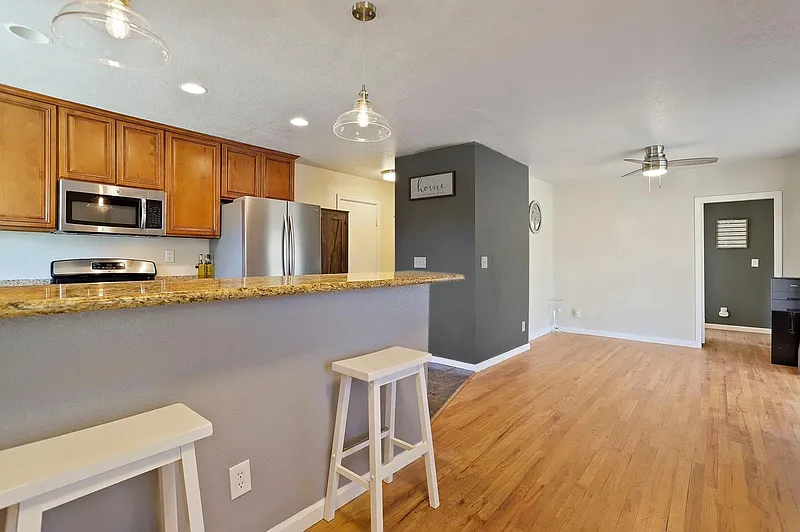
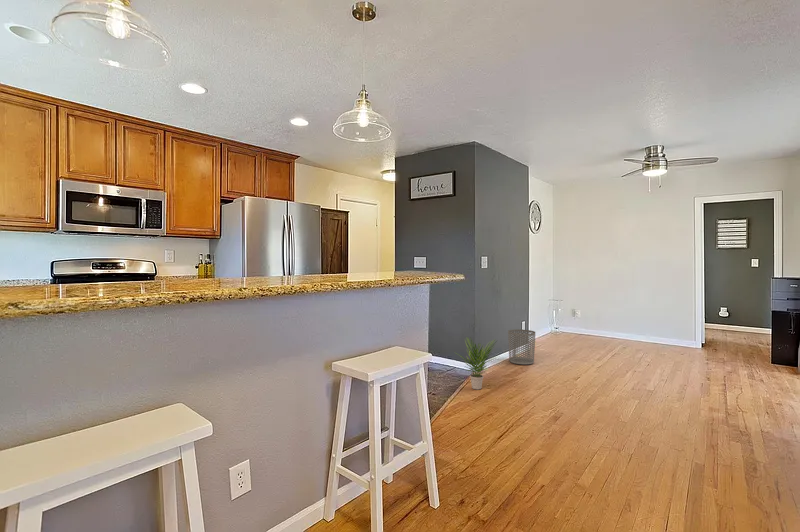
+ waste bin [507,328,536,366]
+ potted plant [455,336,499,390]
